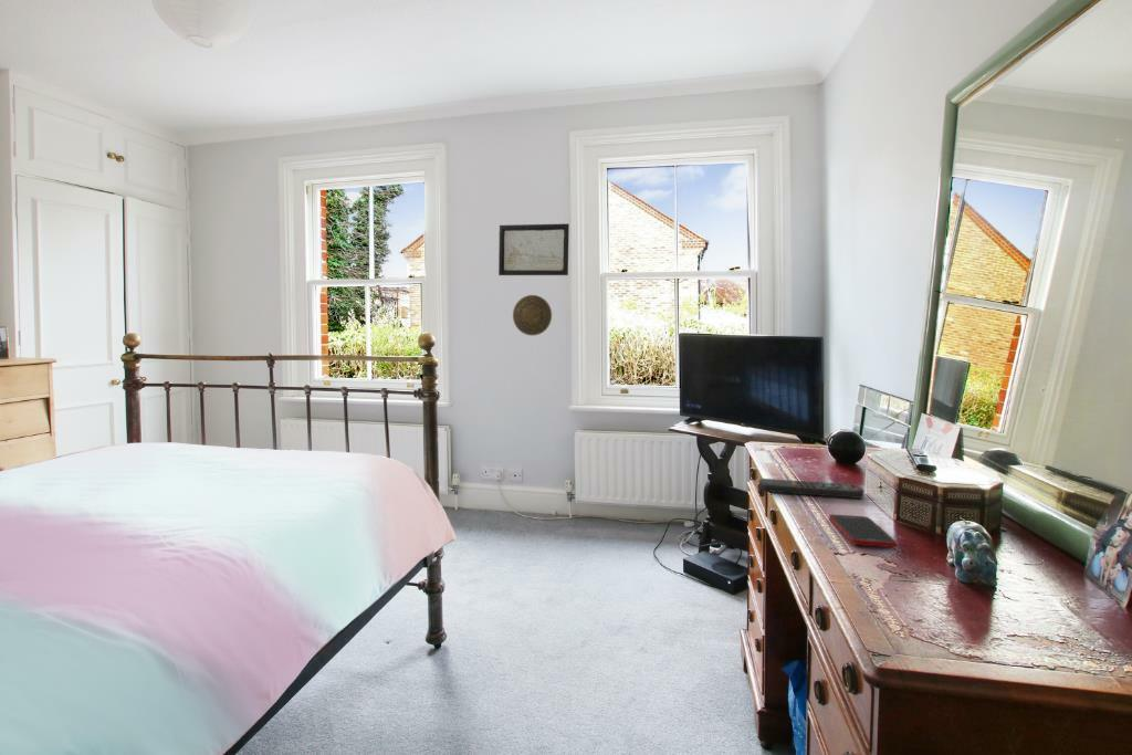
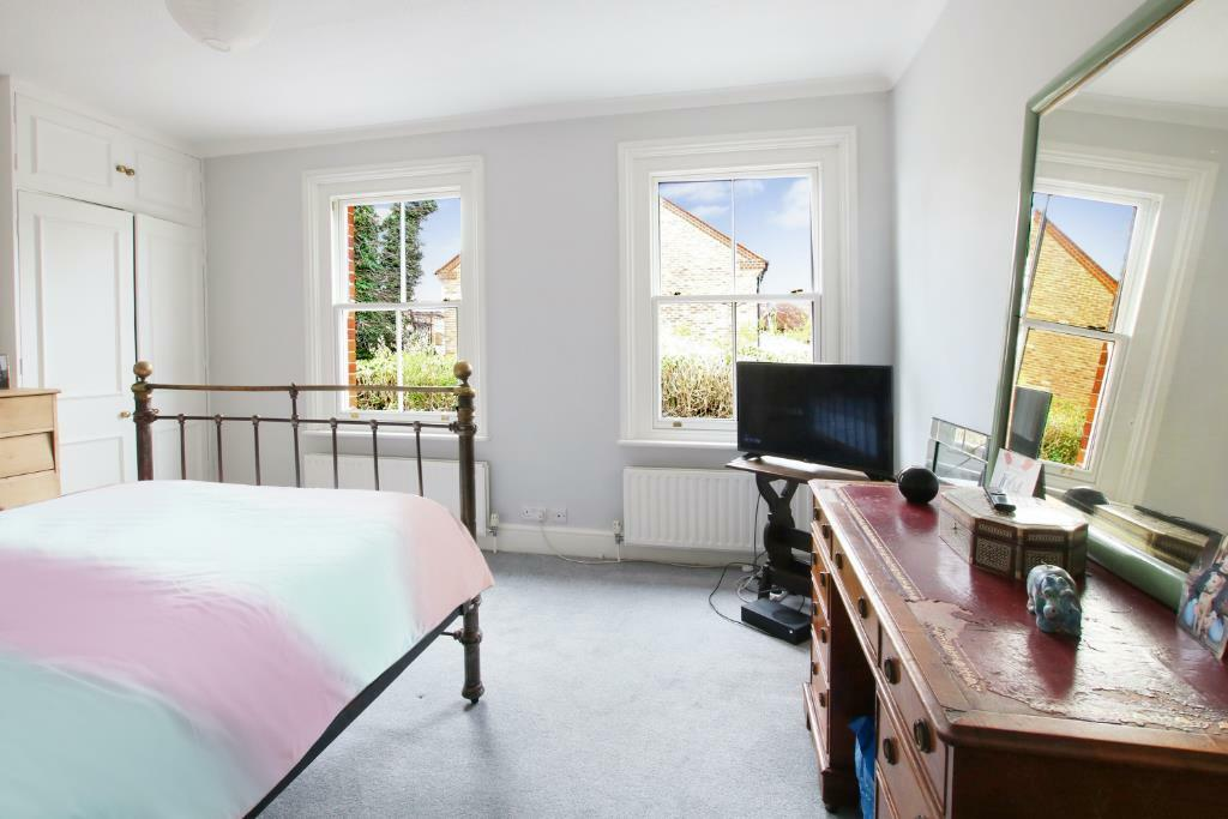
- cell phone [828,514,898,548]
- remote control [757,478,866,500]
- wall art [497,222,570,276]
- decorative plate [512,294,553,337]
